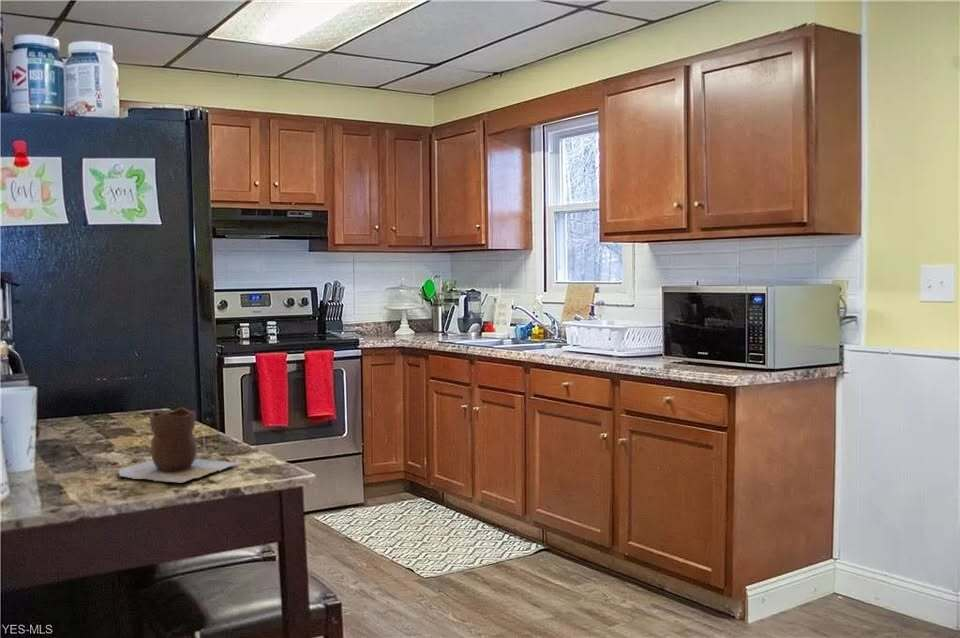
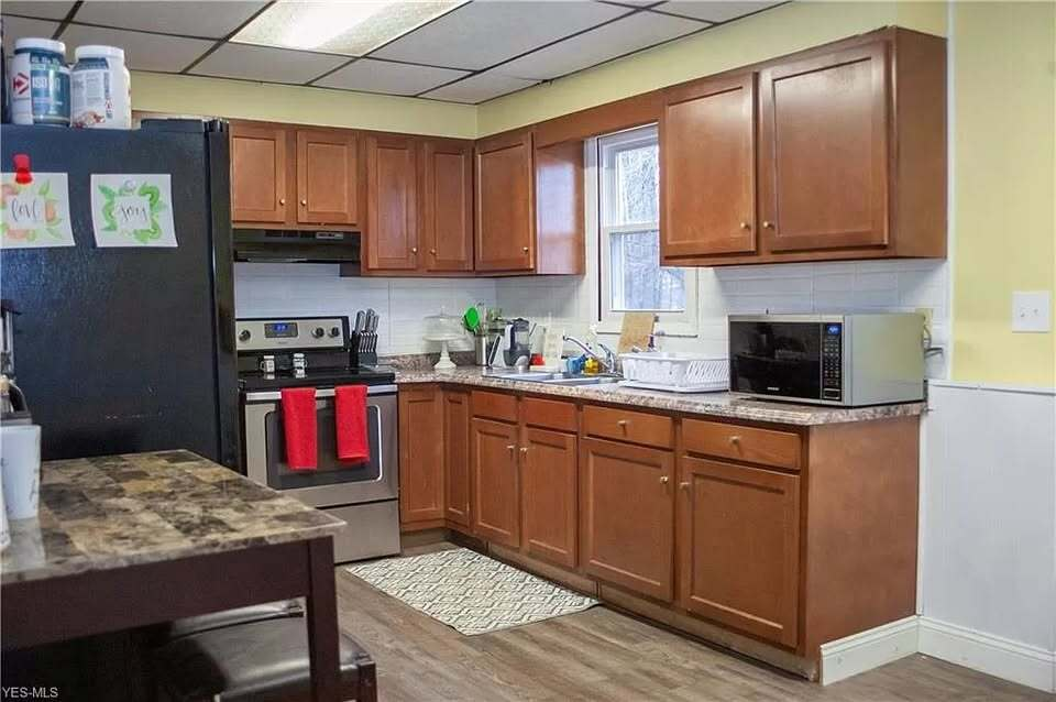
- vase [118,406,240,483]
